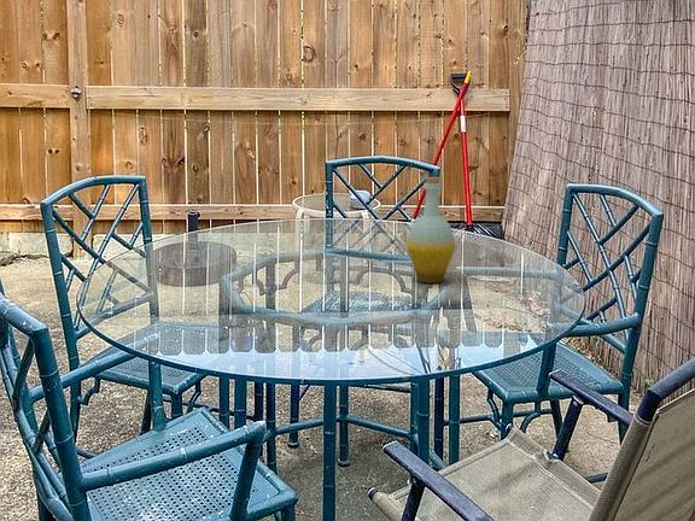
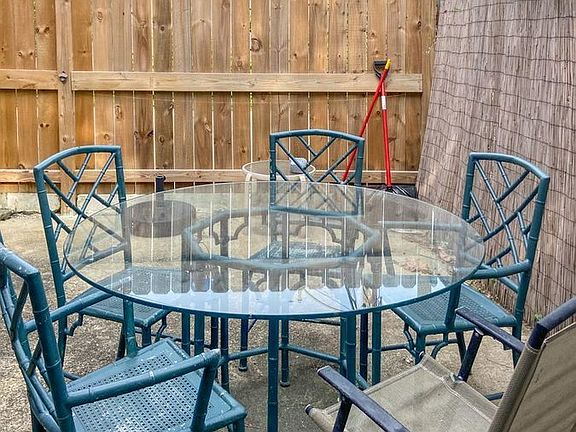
- bottle [405,176,457,283]
